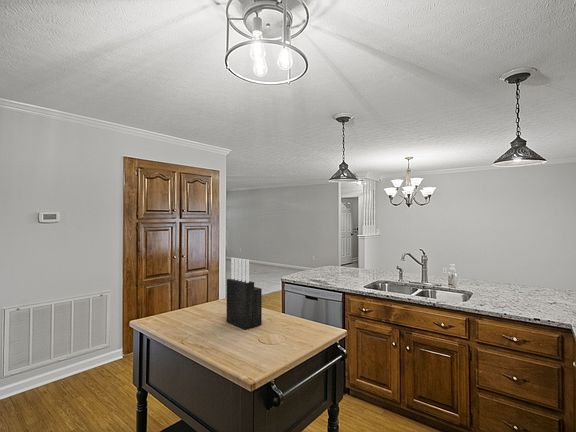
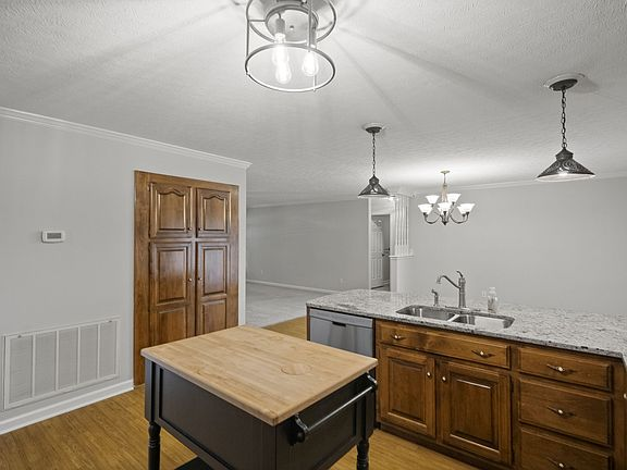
- knife block [226,257,263,330]
